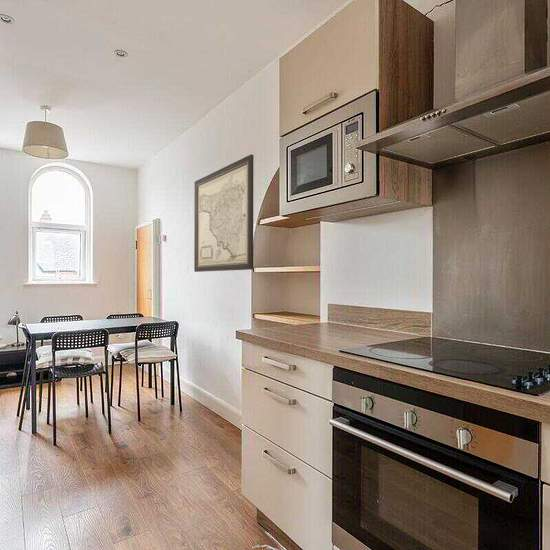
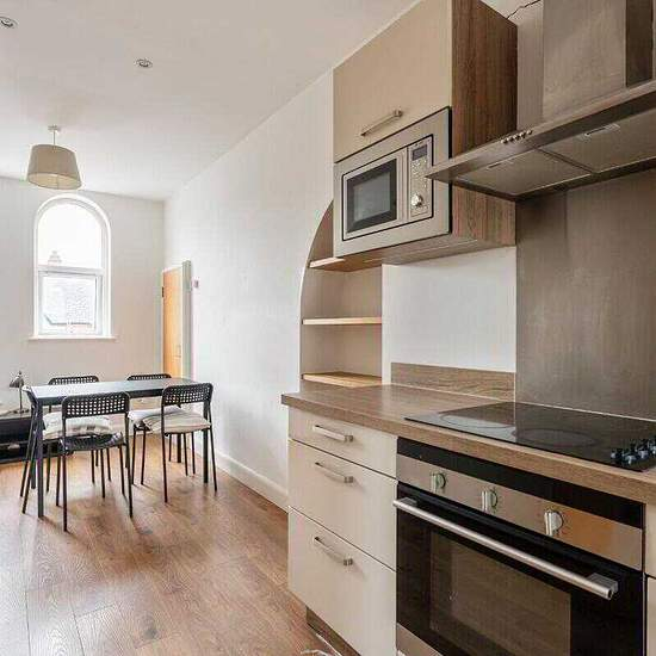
- wall art [193,154,254,273]
